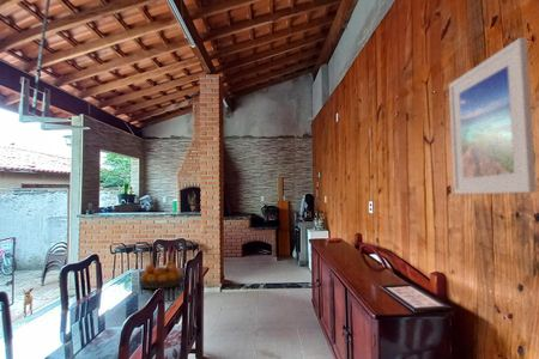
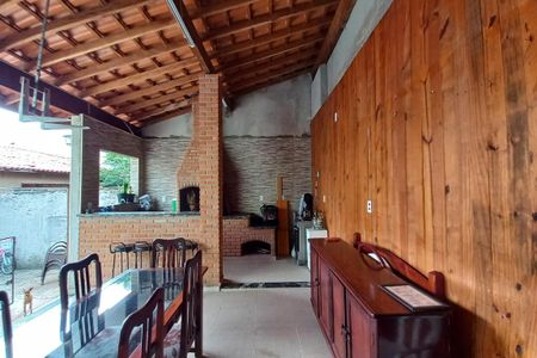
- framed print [448,36,538,195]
- fruit bowl [139,261,184,290]
